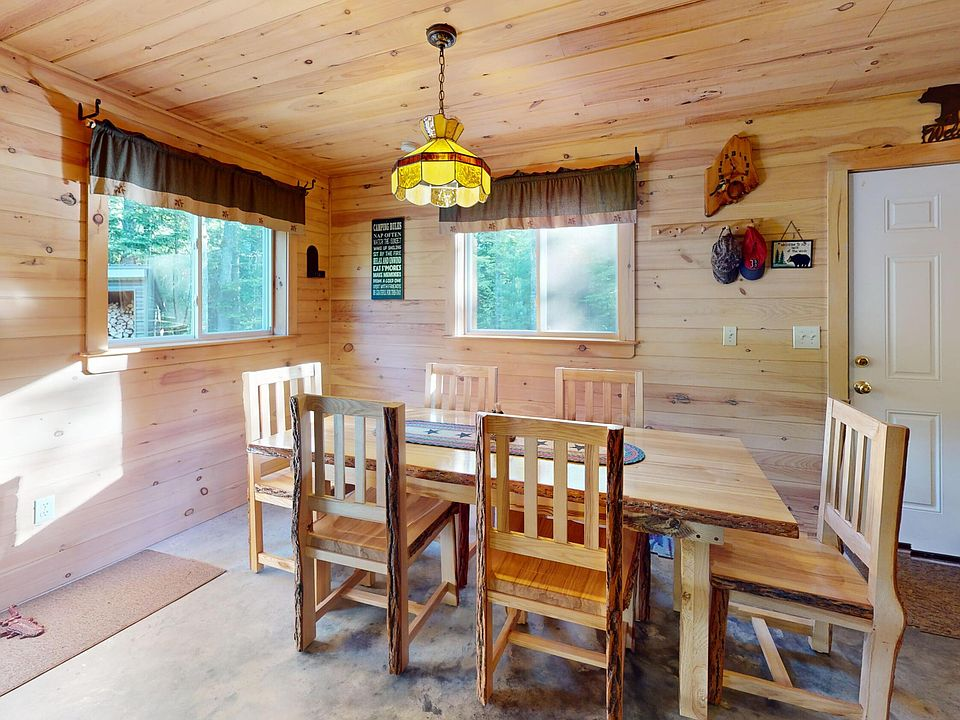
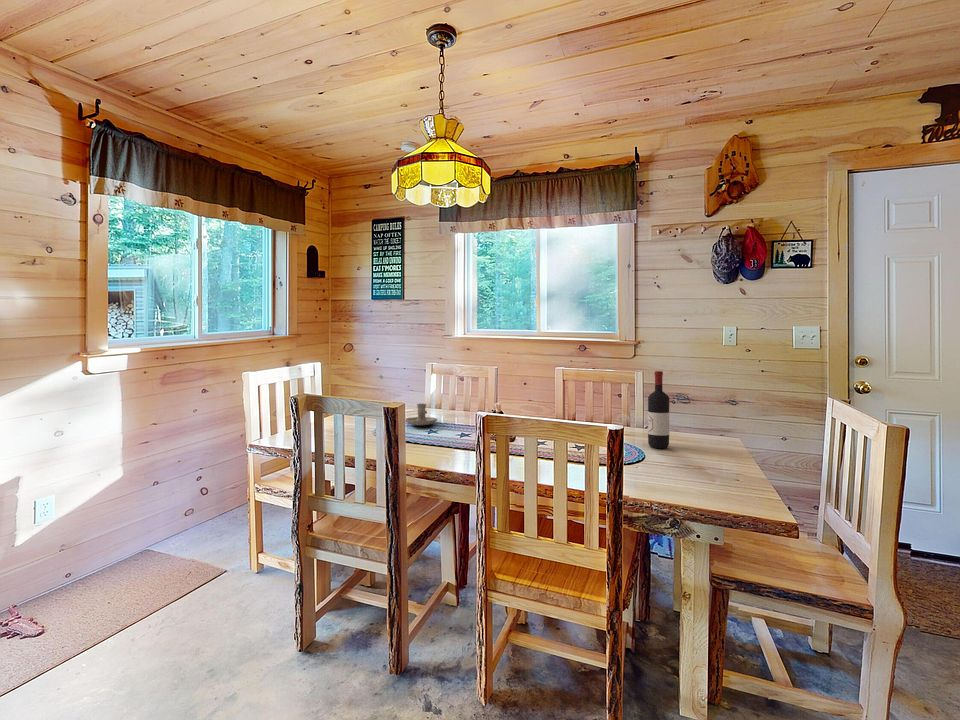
+ candle holder [405,403,438,426]
+ wine bottle [647,370,670,449]
